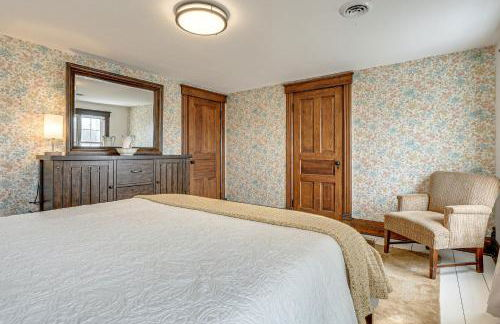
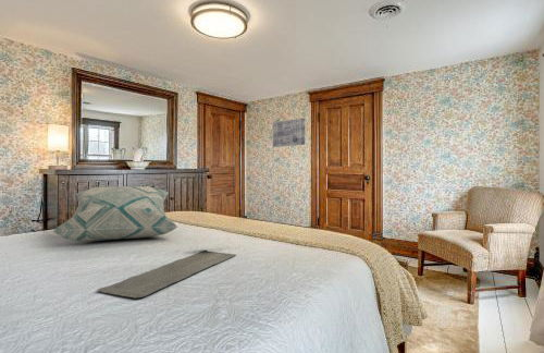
+ bath mat [97,249,236,299]
+ decorative pillow [50,185,180,242]
+ wall art [272,118,306,148]
